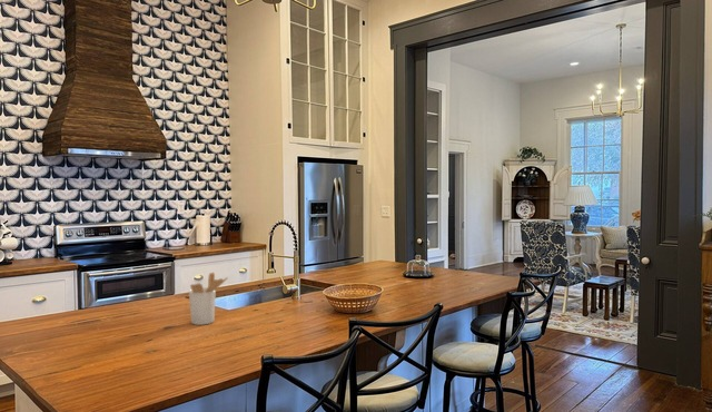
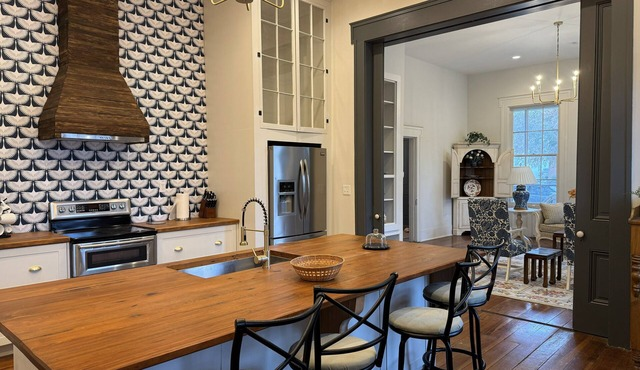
- utensil holder [188,272,229,326]
